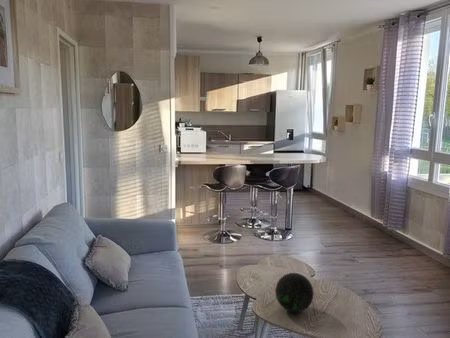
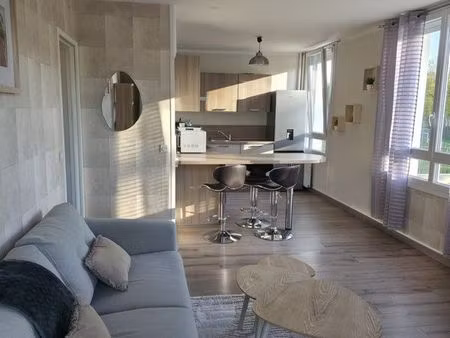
- decorative orb [274,272,315,313]
